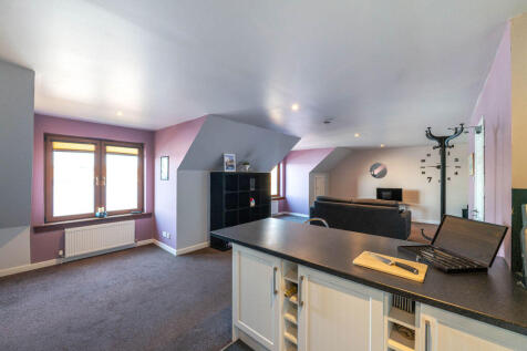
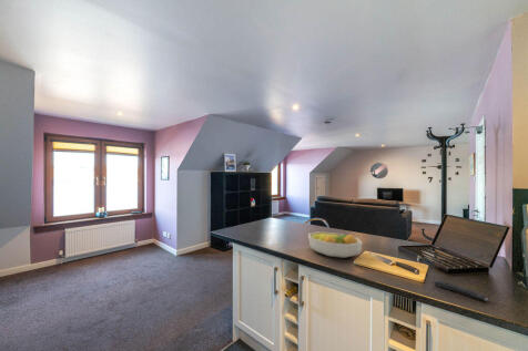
+ remote control [433,279,489,302]
+ fruit bowl [307,230,364,259]
